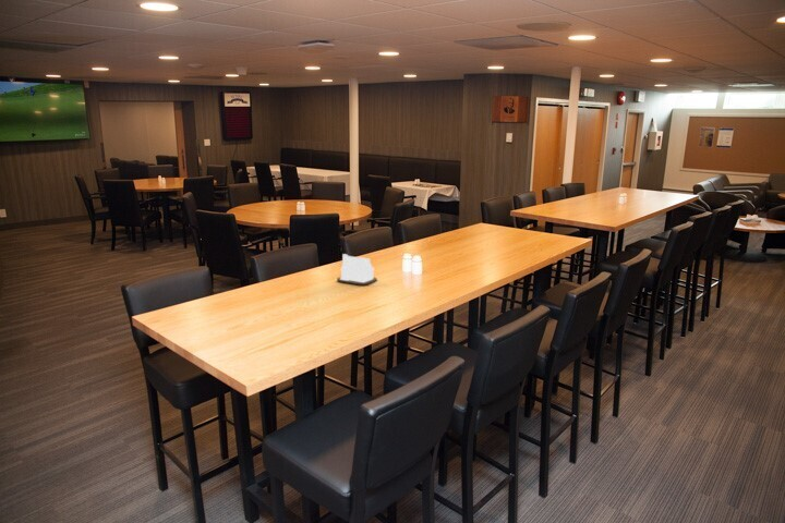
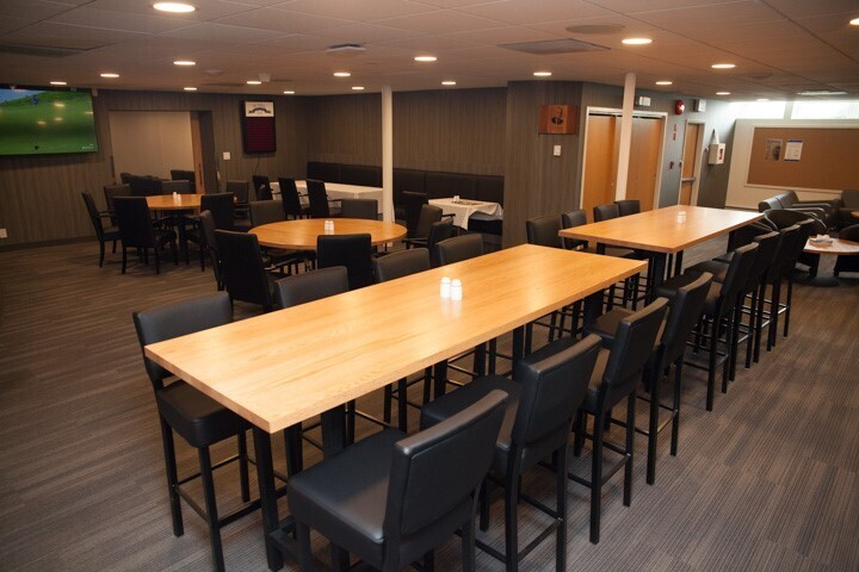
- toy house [336,253,378,287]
